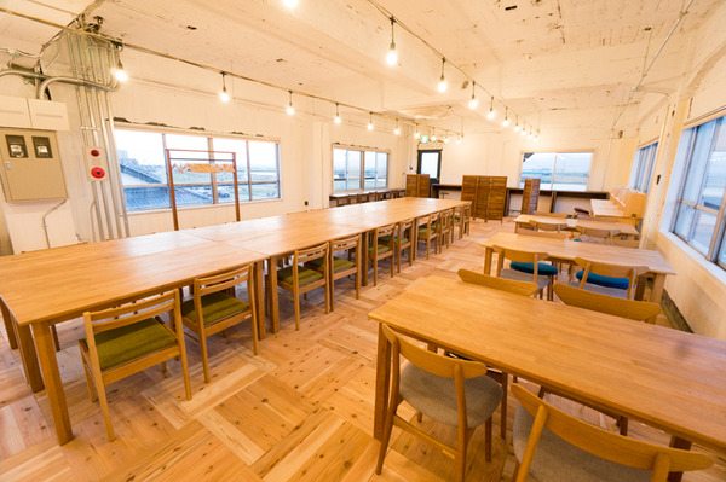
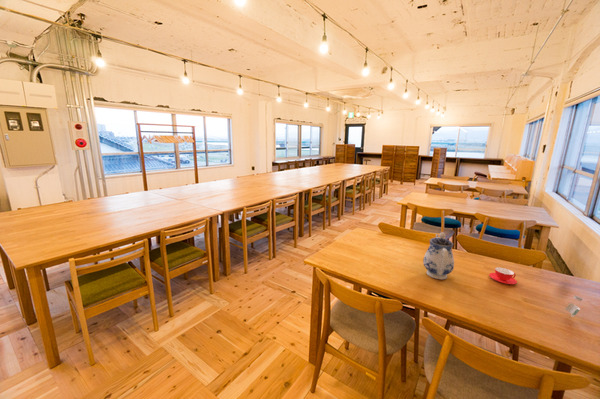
+ teacup [488,266,518,285]
+ jar [564,294,584,318]
+ teapot [422,231,455,280]
